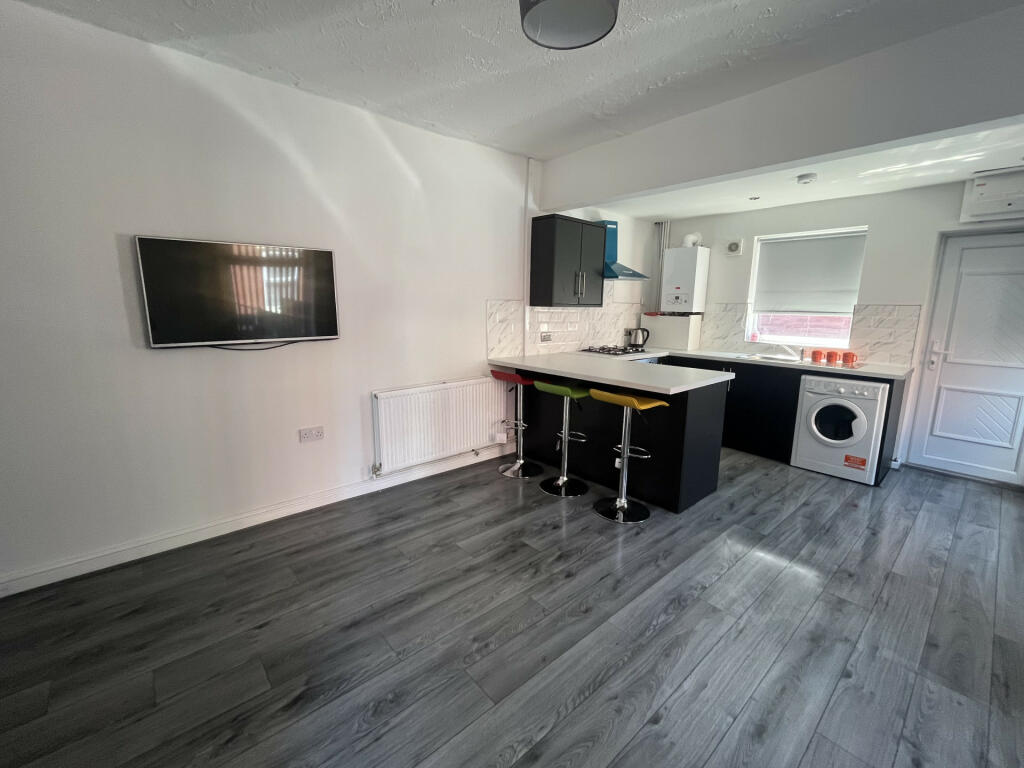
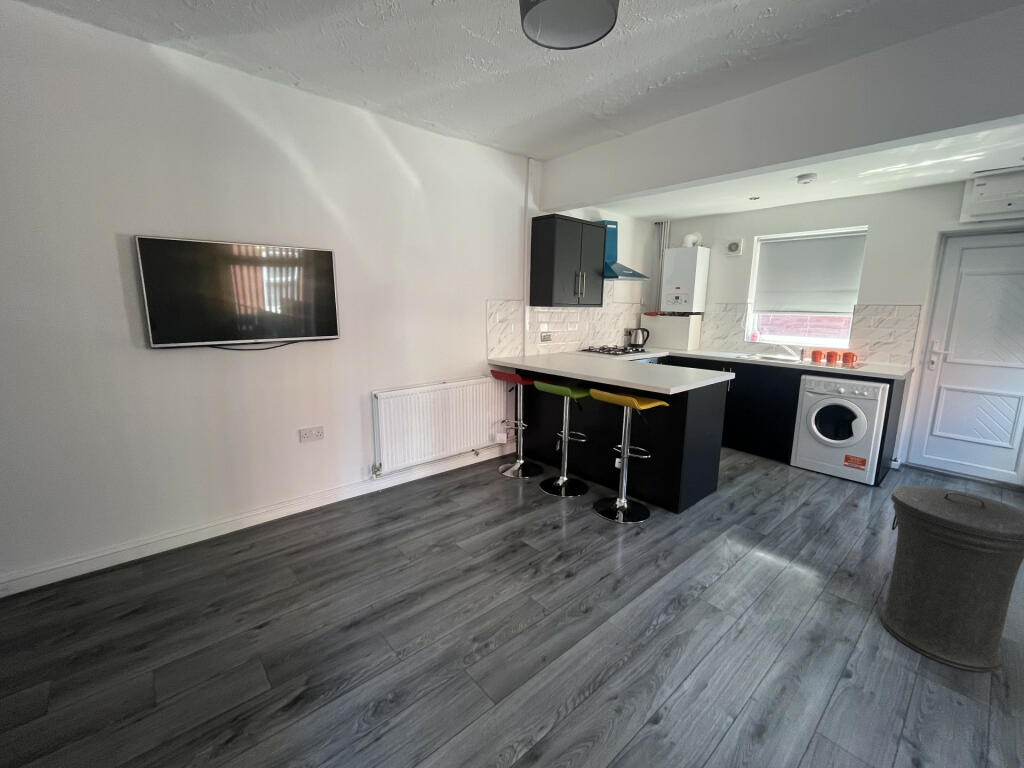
+ trash can [879,485,1024,673]
